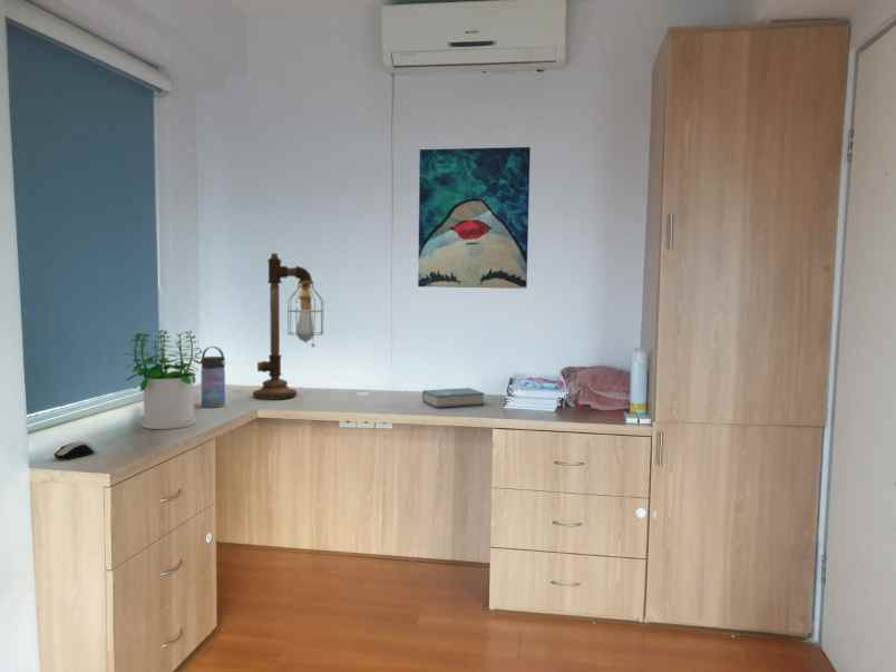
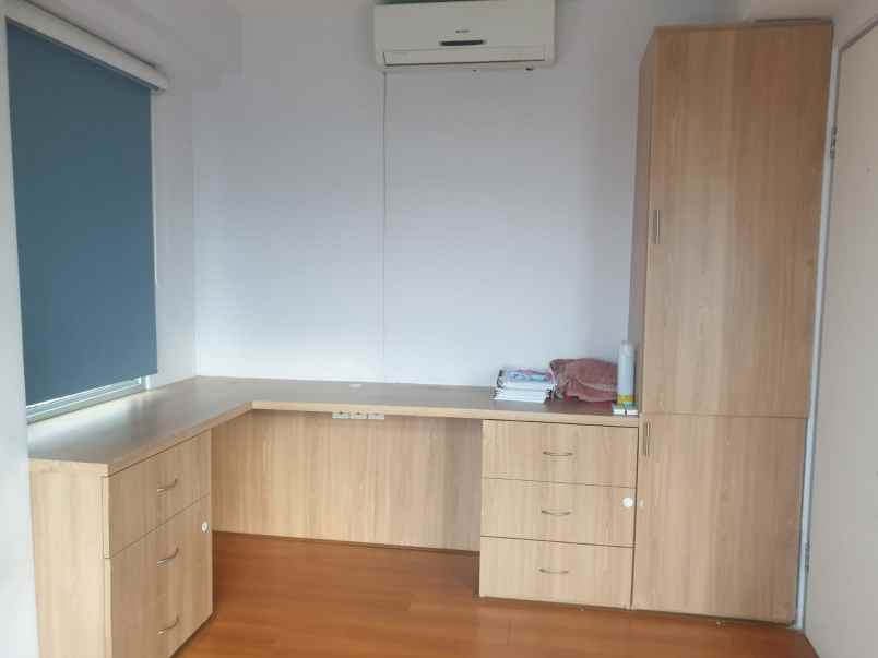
- potted plant [121,328,203,430]
- computer mouse [52,440,97,460]
- water bottle [199,345,226,409]
- wall art [417,146,532,290]
- book [421,387,486,409]
- desk lamp [252,252,325,400]
